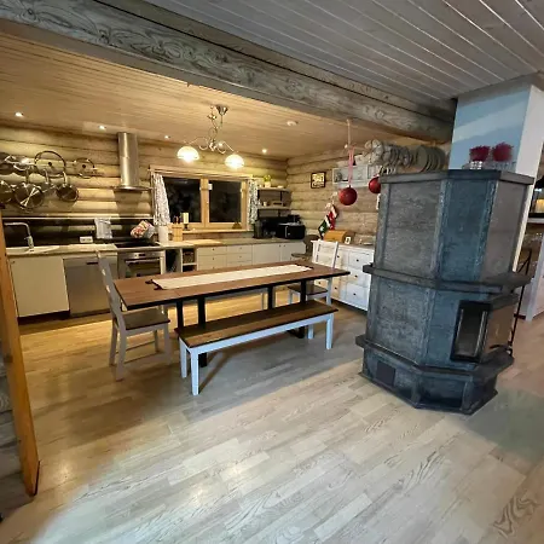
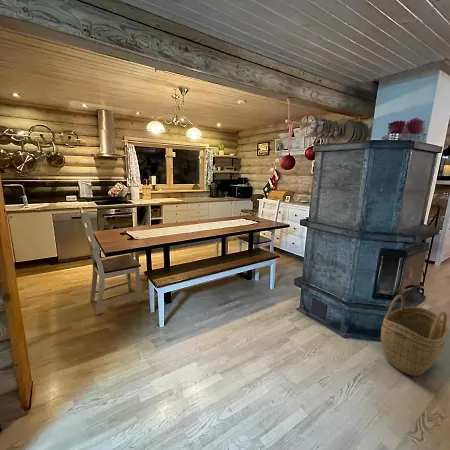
+ woven basket [380,294,449,377]
